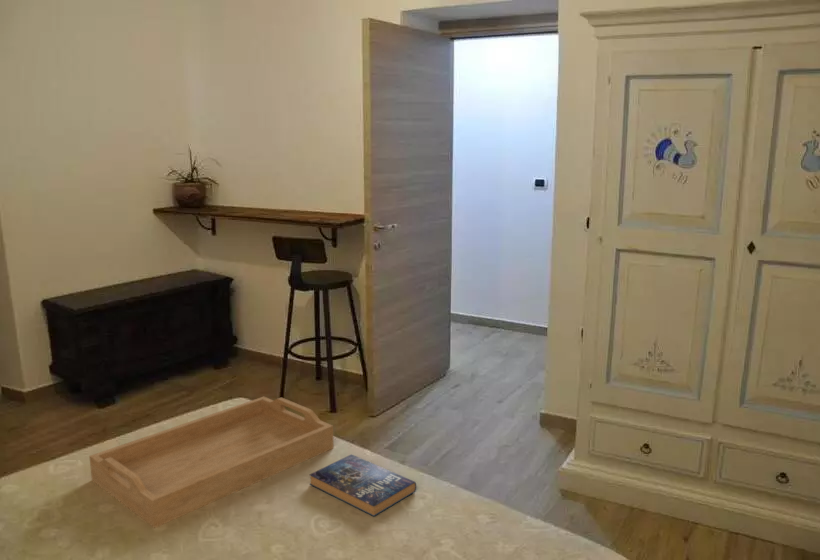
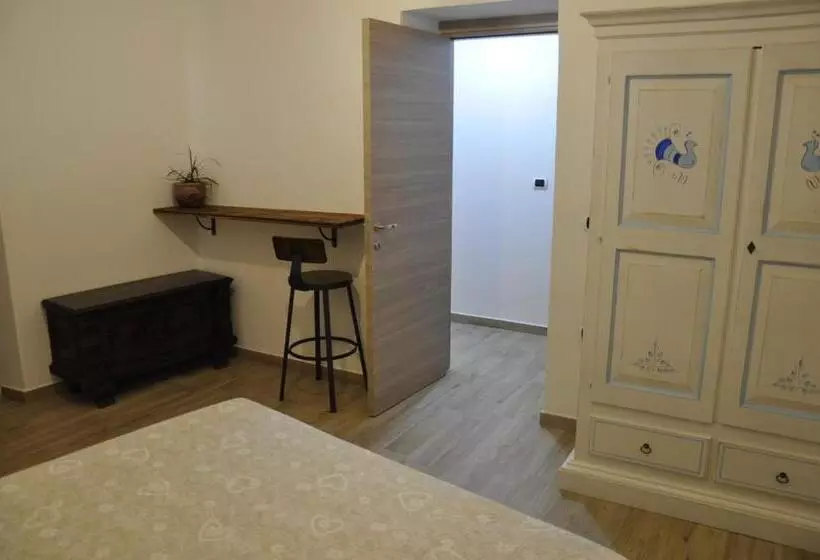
- serving tray [88,396,335,529]
- book [309,453,417,517]
